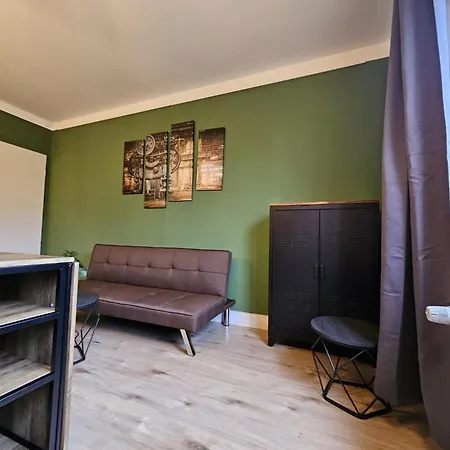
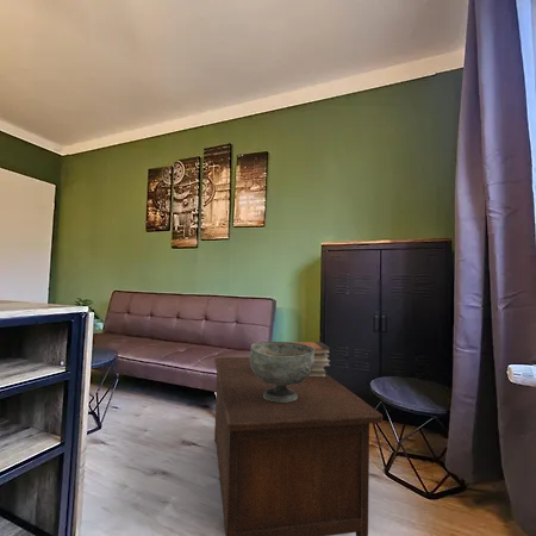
+ cabinet [213,356,384,536]
+ book stack [291,341,332,378]
+ decorative bowl [248,341,314,403]
